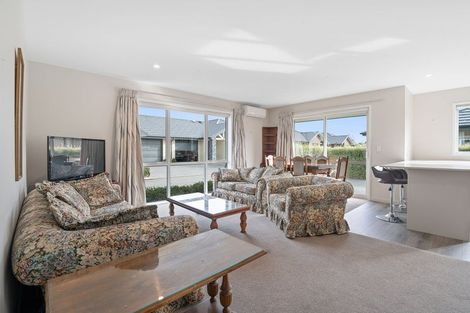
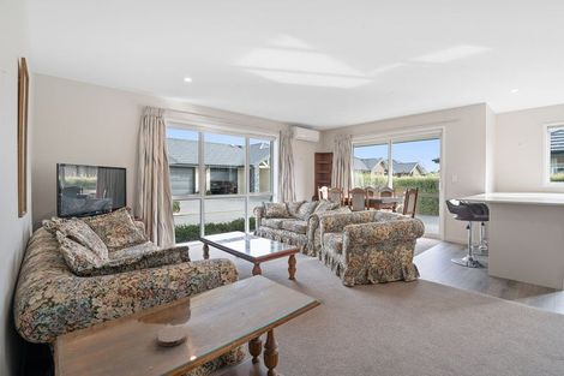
+ coaster [157,326,190,347]
